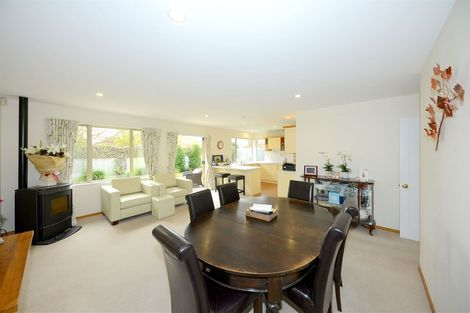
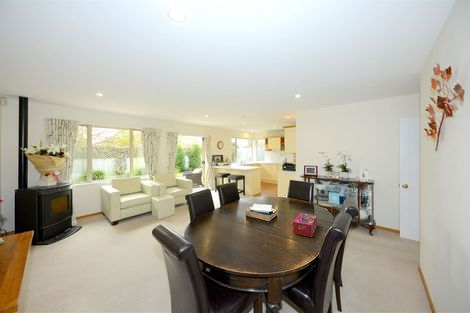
+ tissue box [292,212,318,238]
